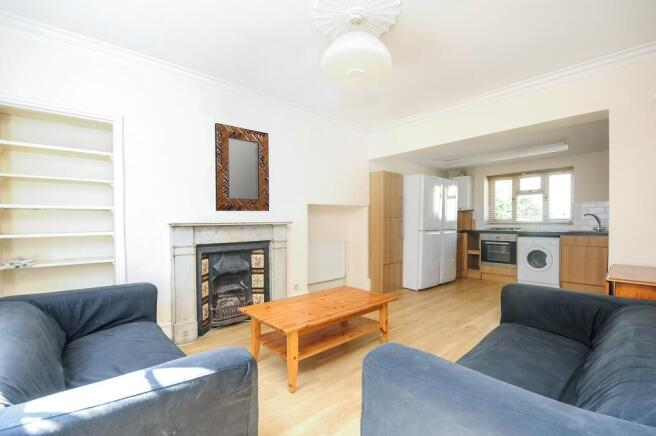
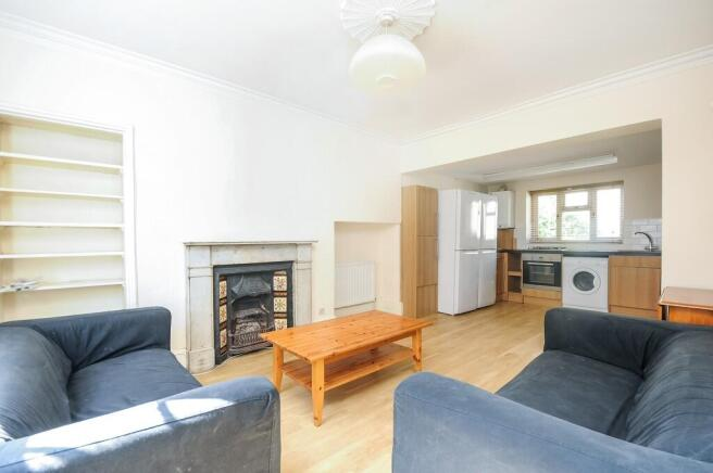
- home mirror [214,122,270,212]
